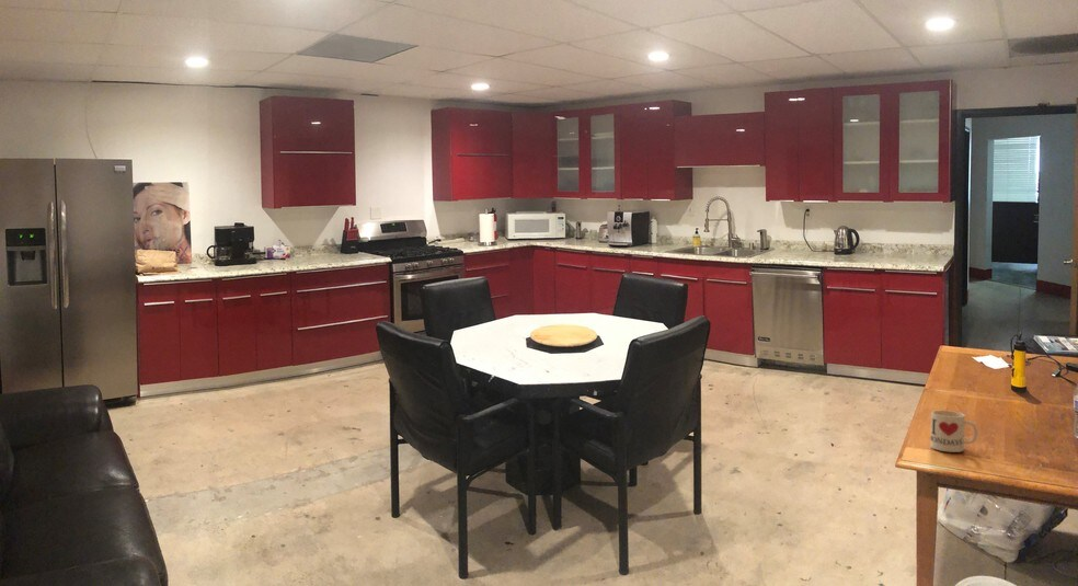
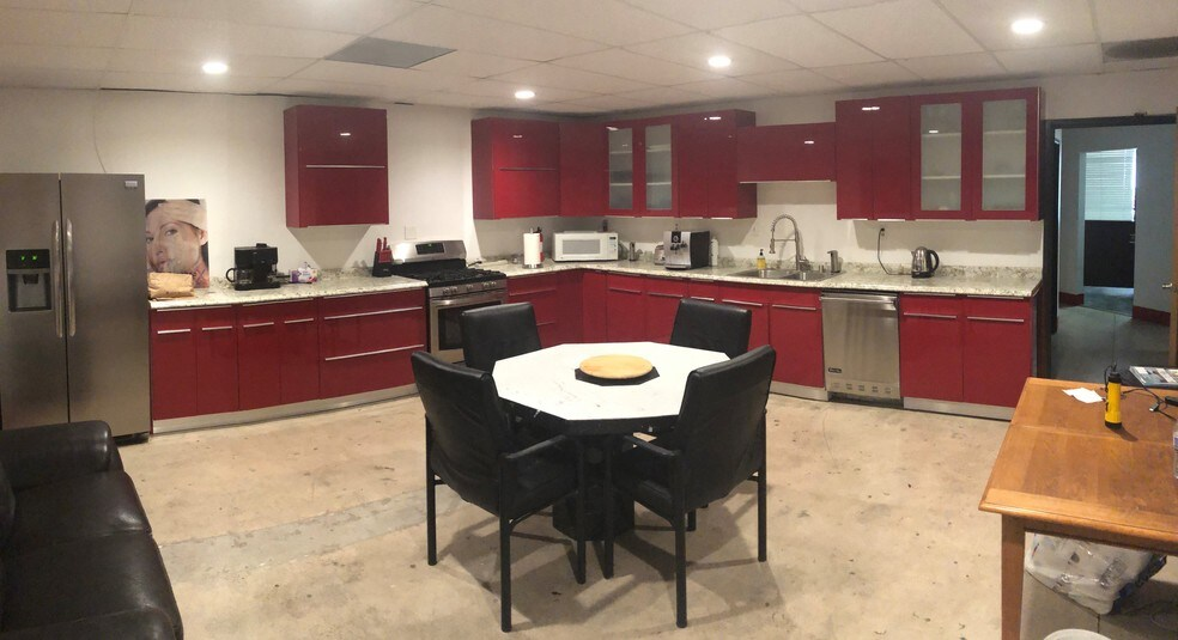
- mug [929,410,979,453]
